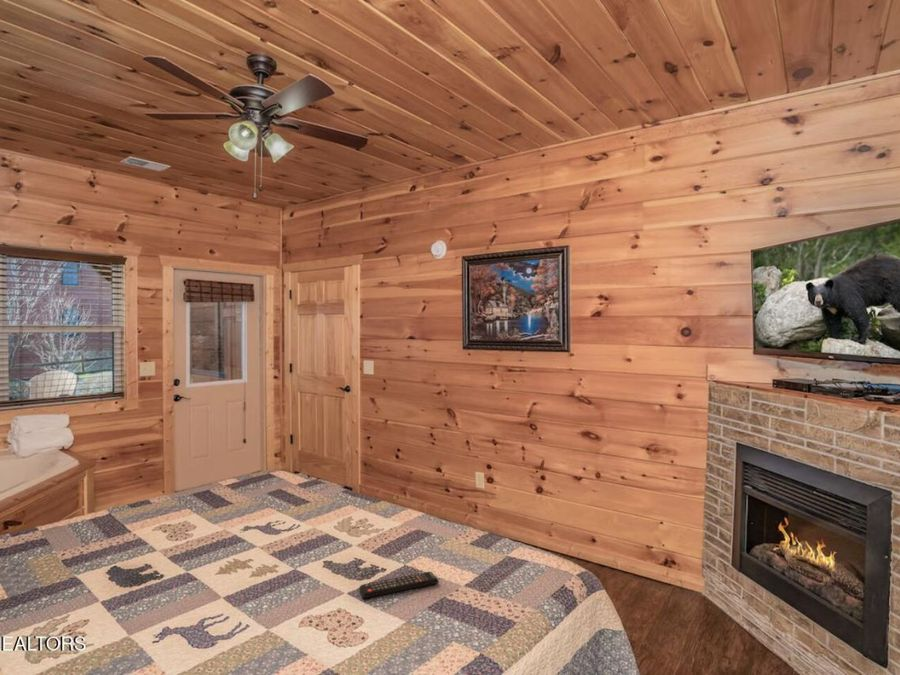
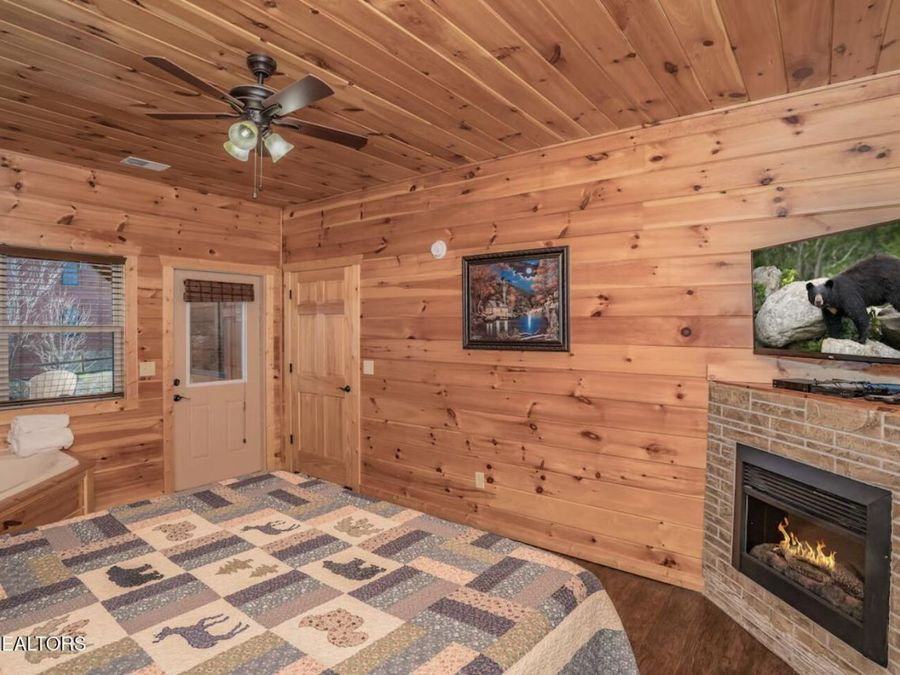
- remote control [358,571,440,599]
